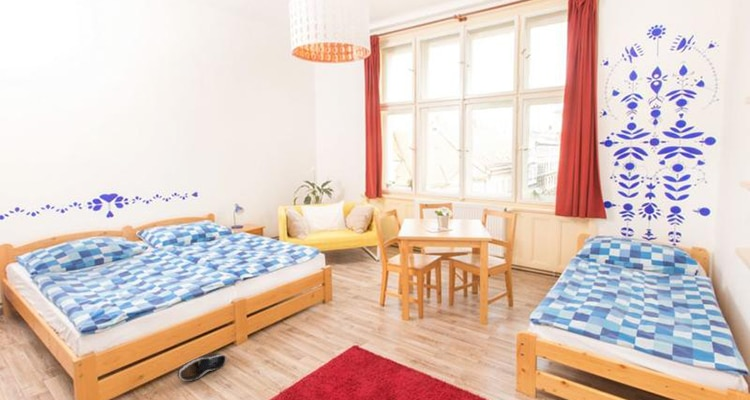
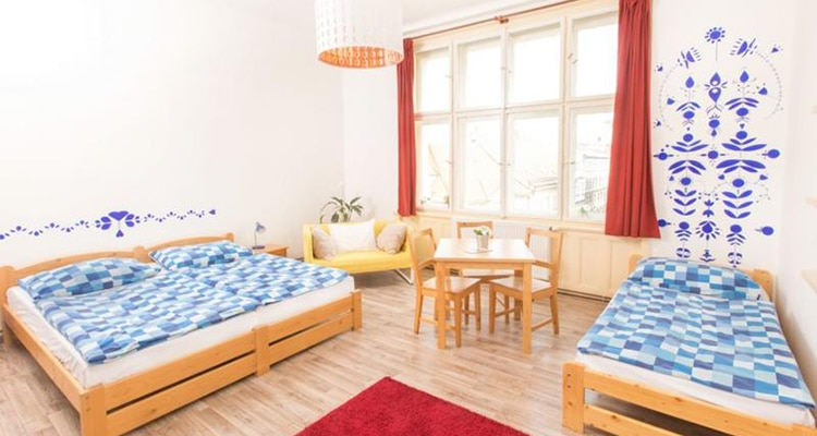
- shoe [176,352,228,382]
